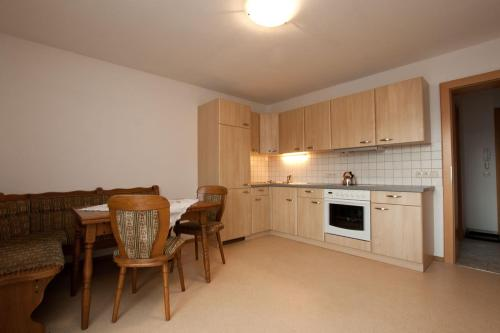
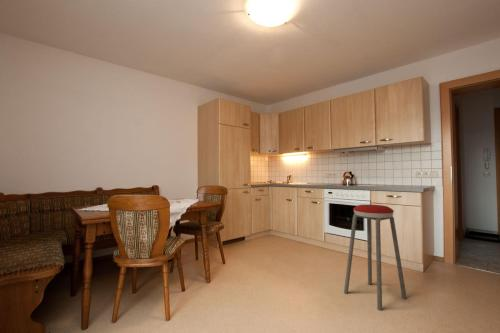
+ music stool [343,204,408,312]
